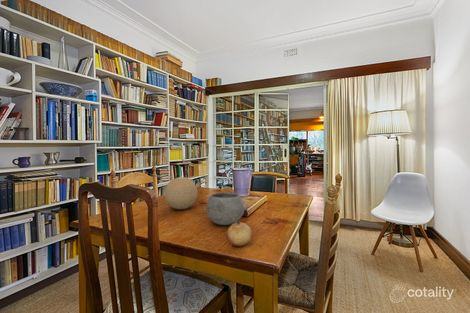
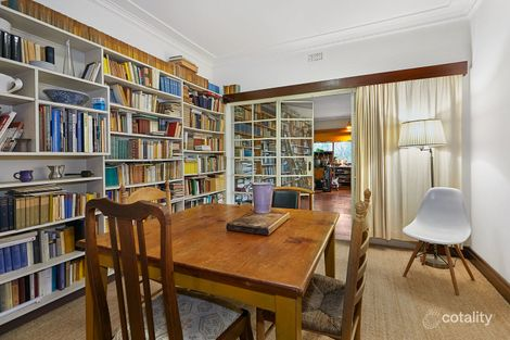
- fruit [226,220,252,247]
- decorative orb [164,176,198,210]
- bowl [205,191,245,226]
